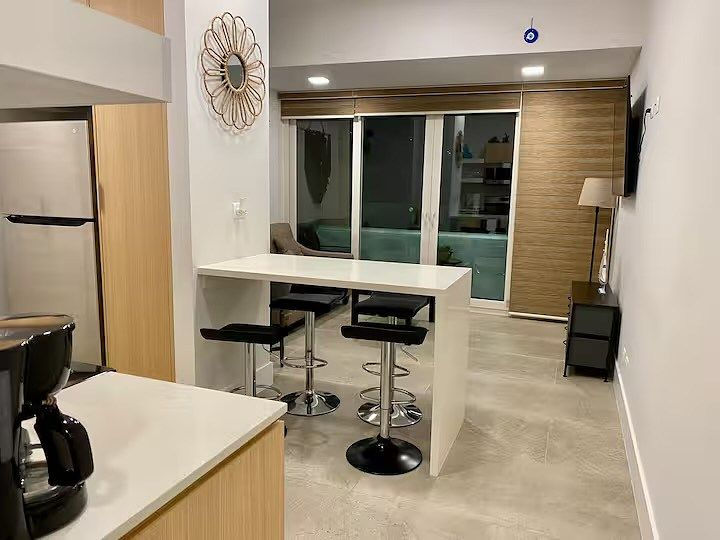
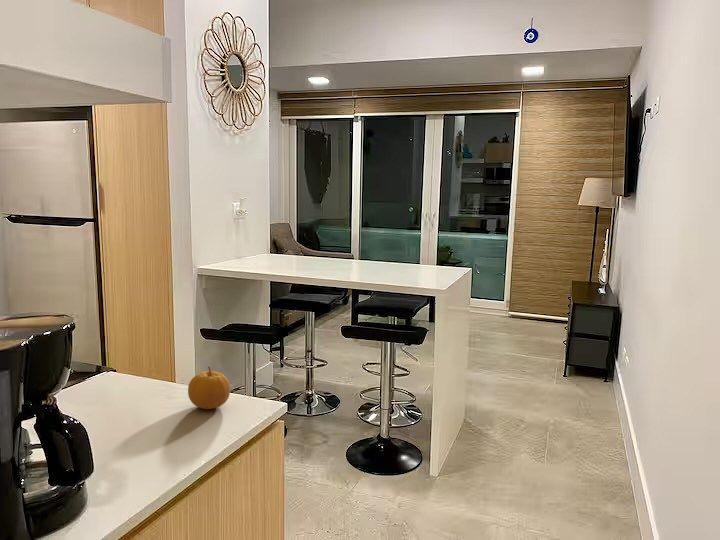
+ fruit [187,365,231,410]
